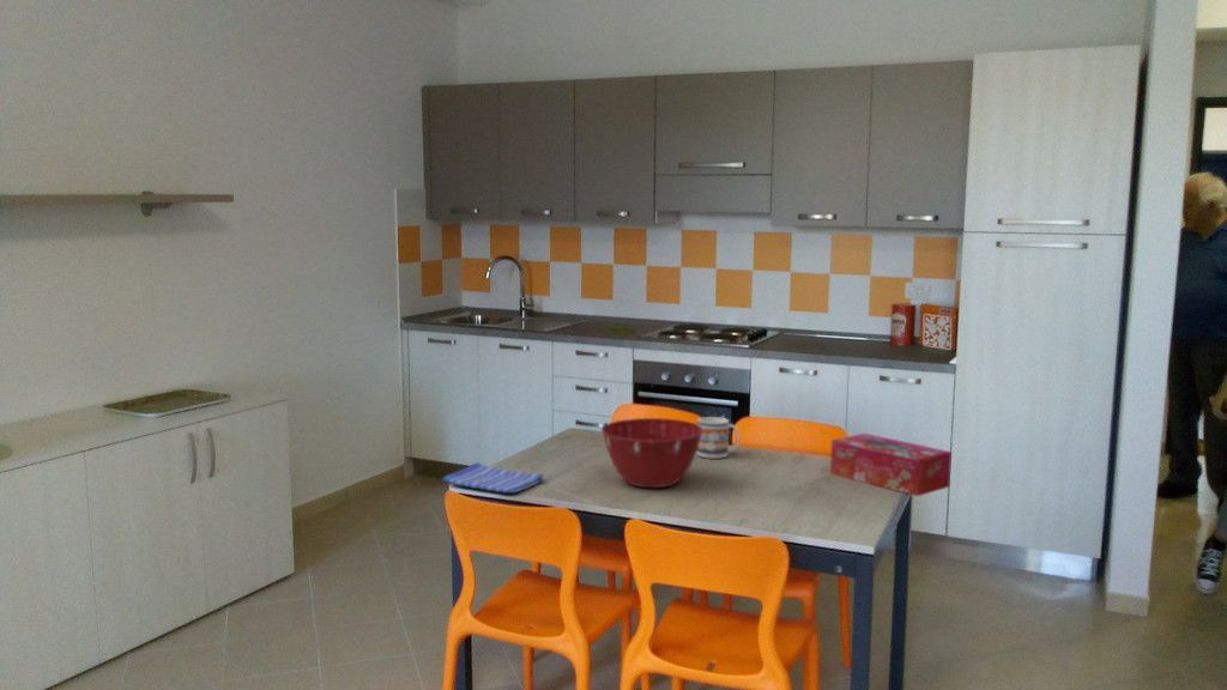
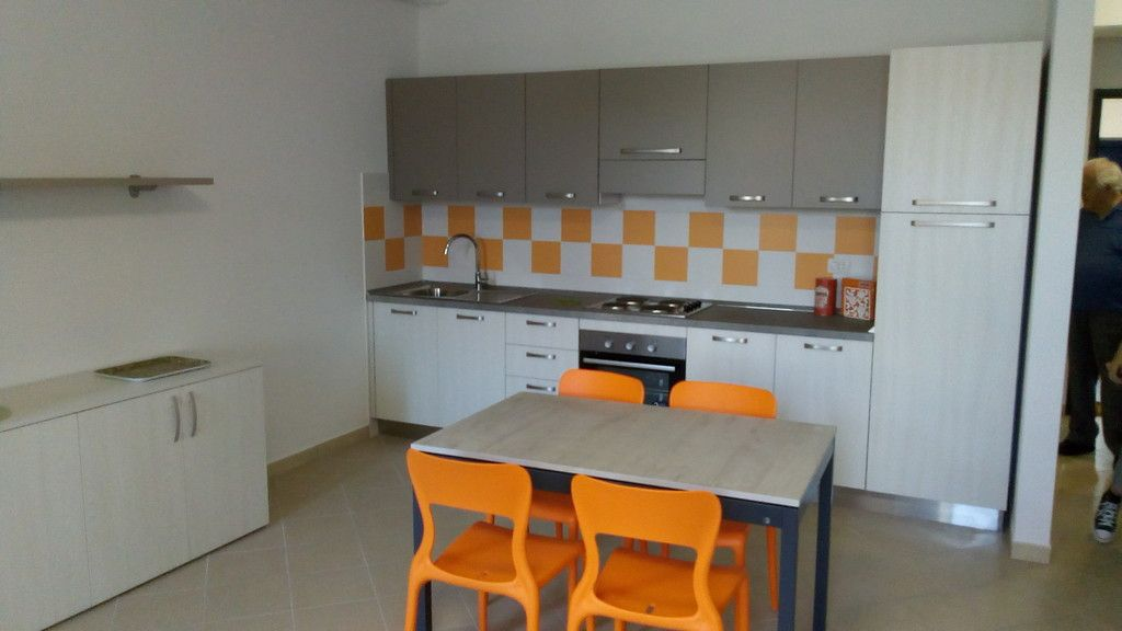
- mixing bowl [600,417,703,489]
- mug [696,416,742,460]
- tissue box [829,432,953,497]
- dish towel [441,461,544,495]
